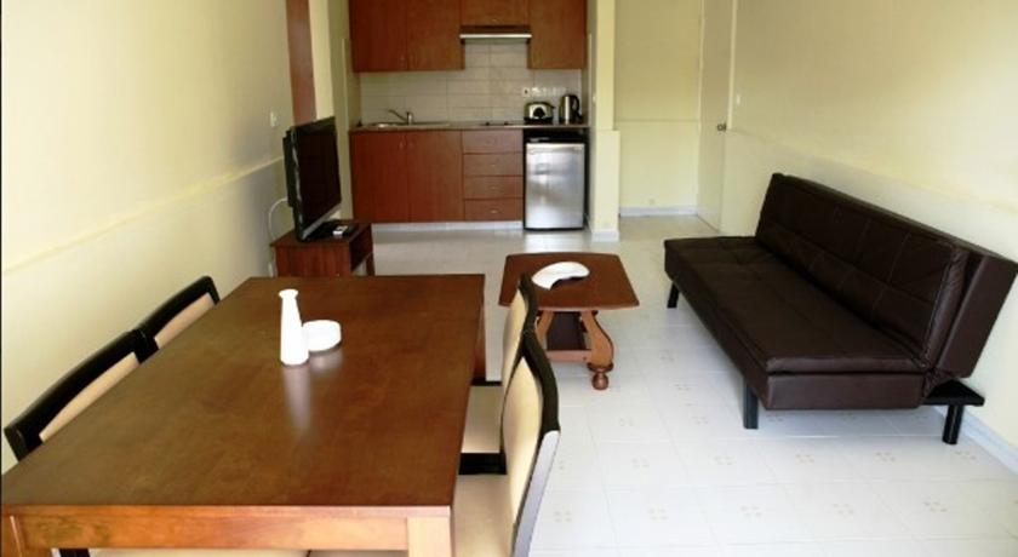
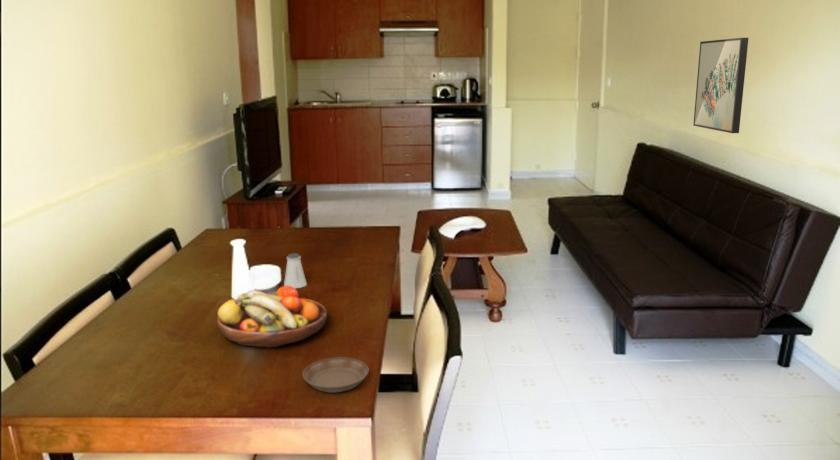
+ saltshaker [283,252,308,289]
+ wall art [692,37,749,134]
+ saucer [302,356,369,393]
+ fruit bowl [216,285,328,348]
